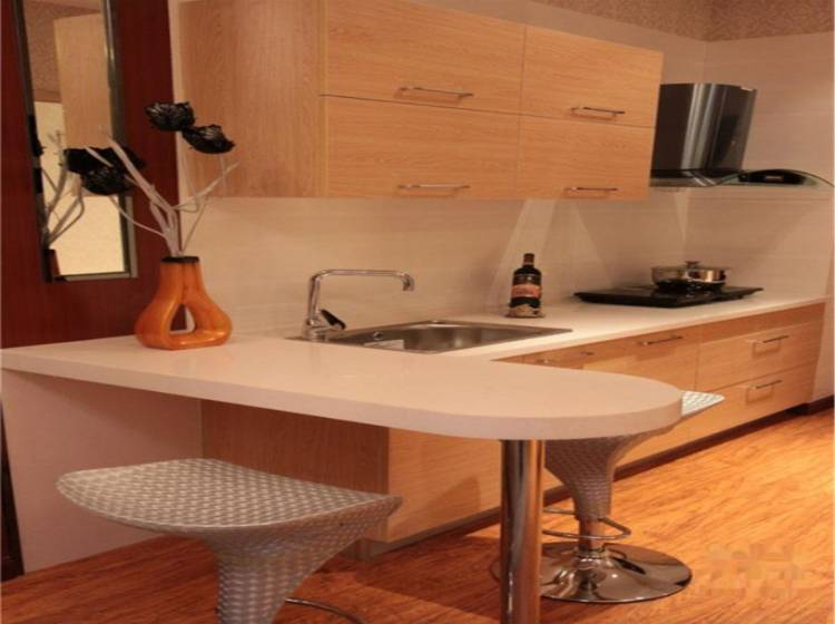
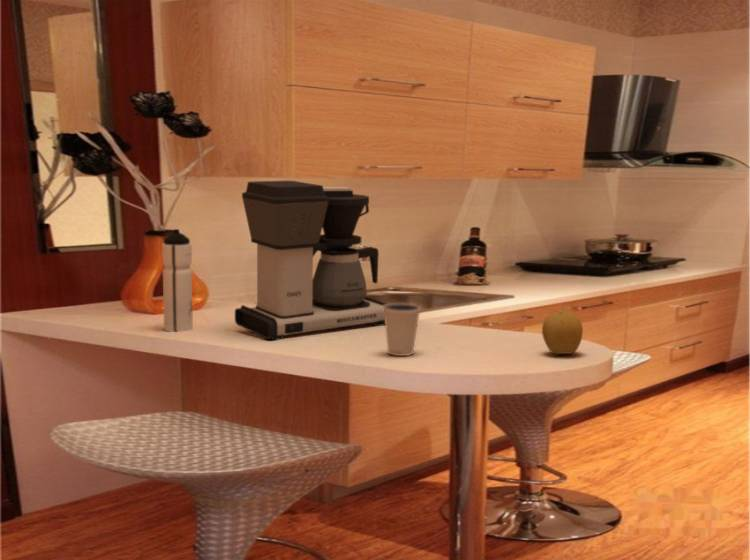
+ dixie cup [383,302,422,357]
+ coffee maker [234,180,387,341]
+ water bottle [161,228,194,333]
+ fruit [541,310,584,355]
